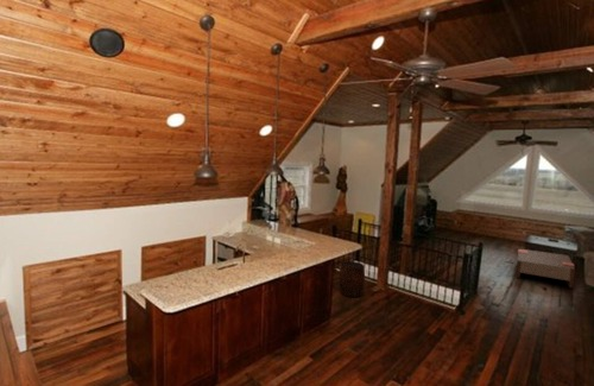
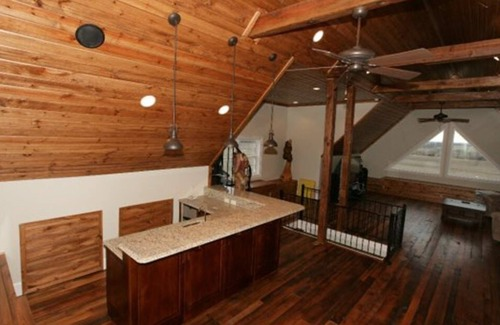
- stool [337,260,366,298]
- coffee table [514,247,576,289]
